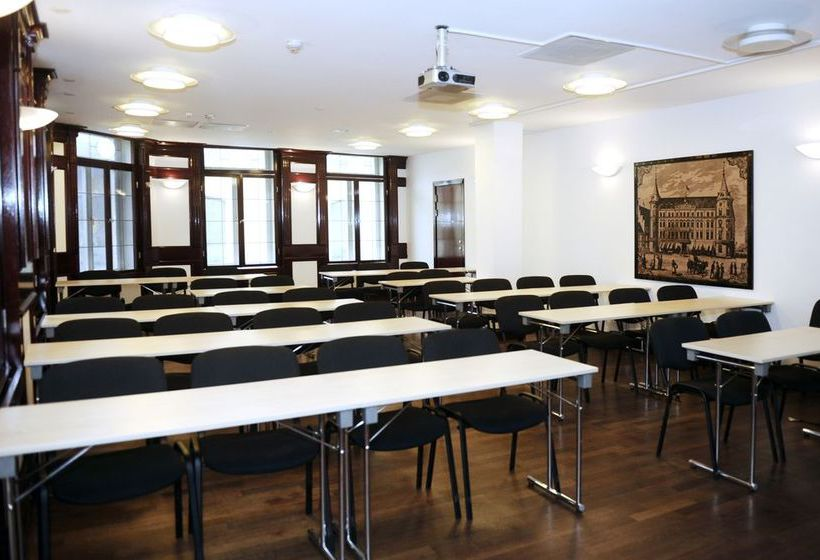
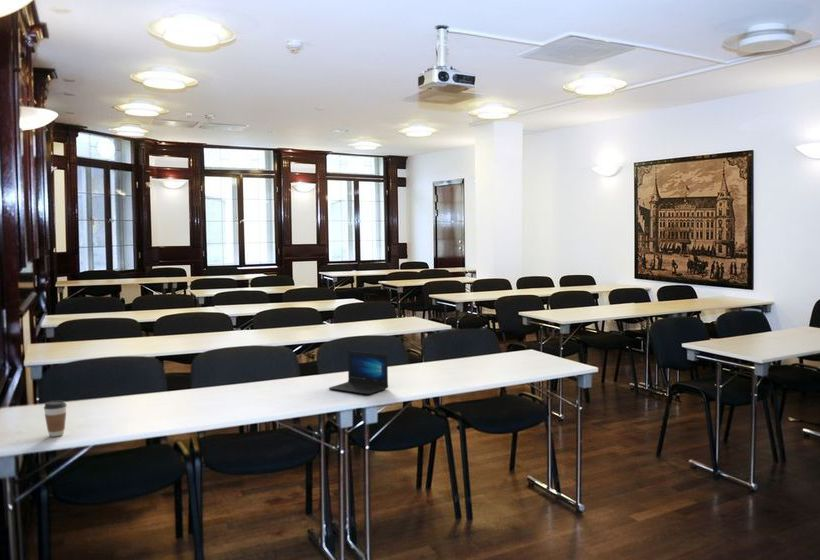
+ laptop [328,350,389,395]
+ coffee cup [43,400,68,438]
